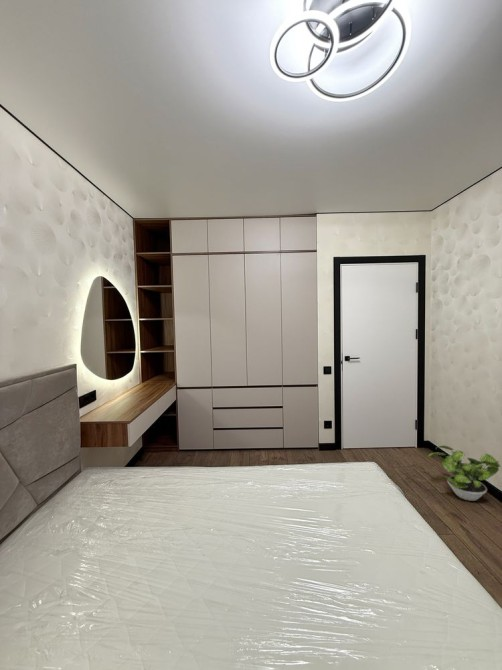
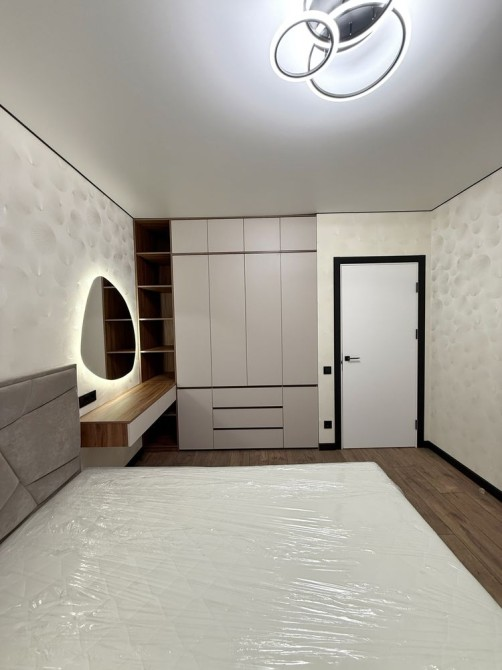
- potted plant [427,445,501,502]
